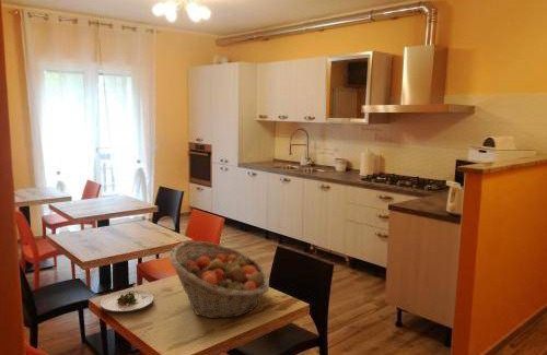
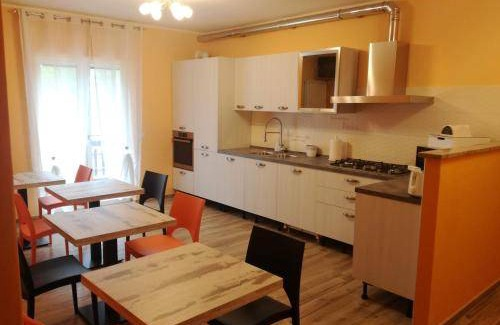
- salad plate [100,289,154,313]
- fruit basket [168,240,270,319]
